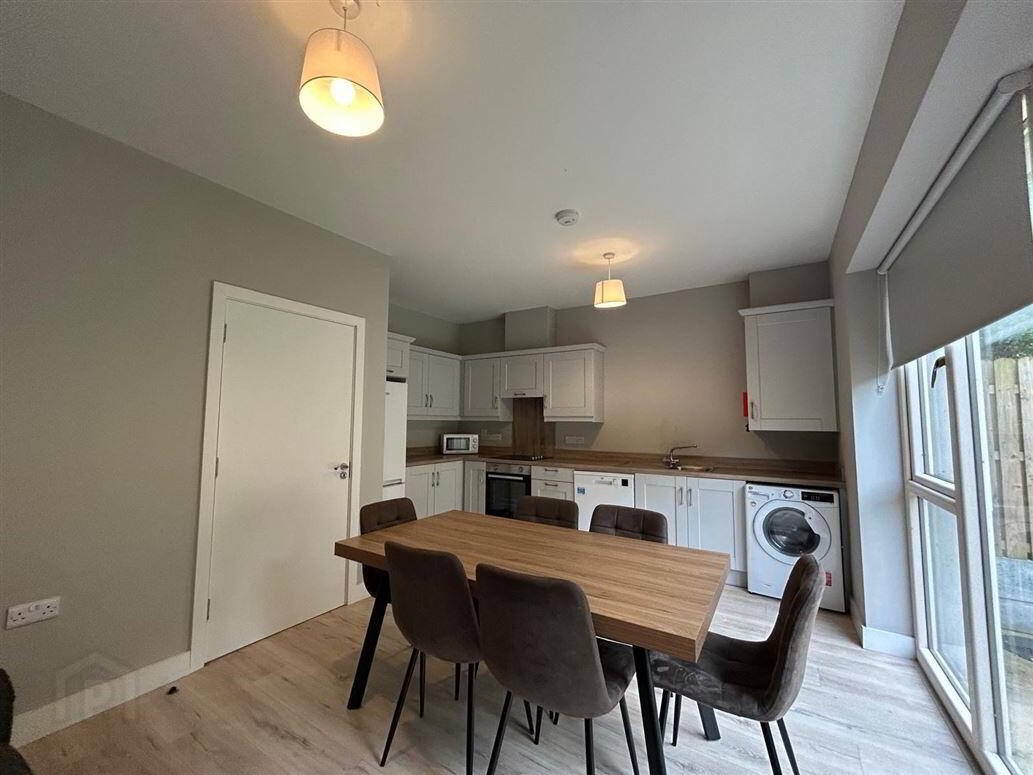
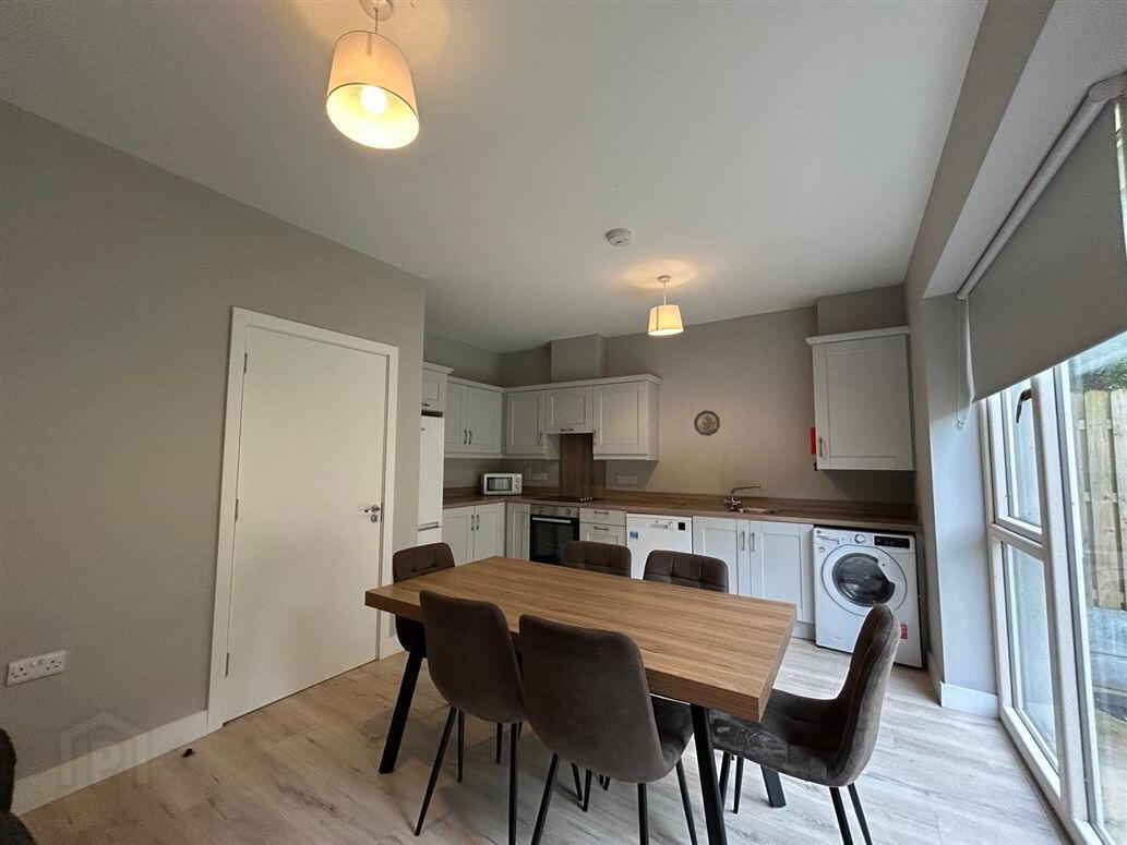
+ decorative plate [693,410,721,437]
